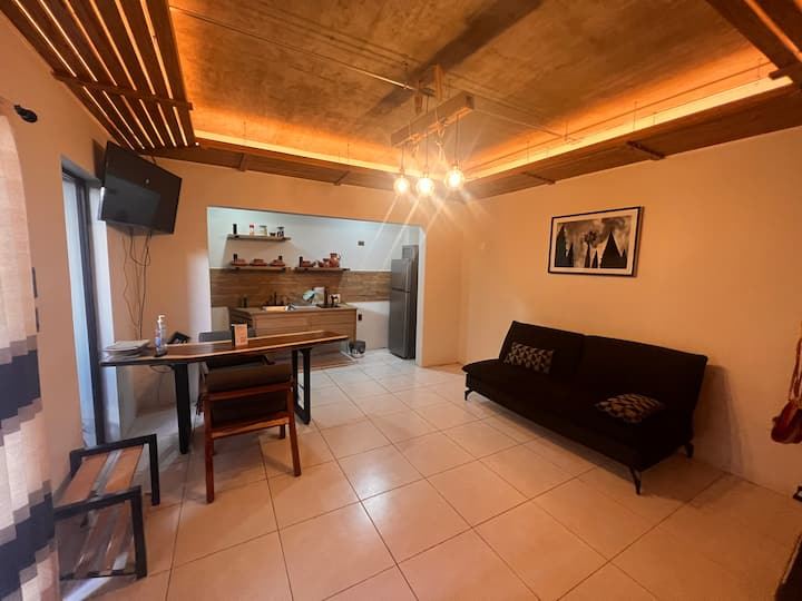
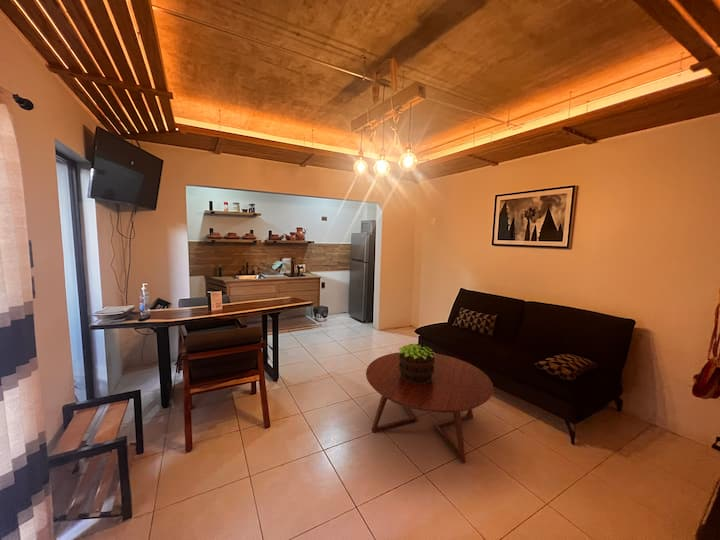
+ potted plant [397,342,435,384]
+ coffee table [365,351,494,464]
